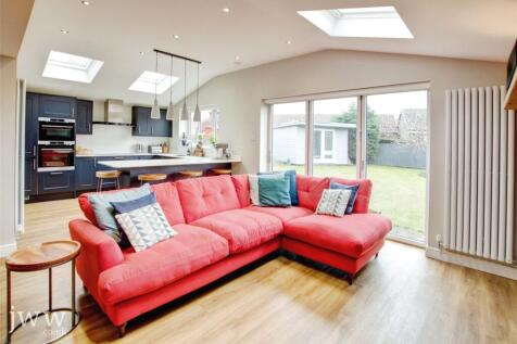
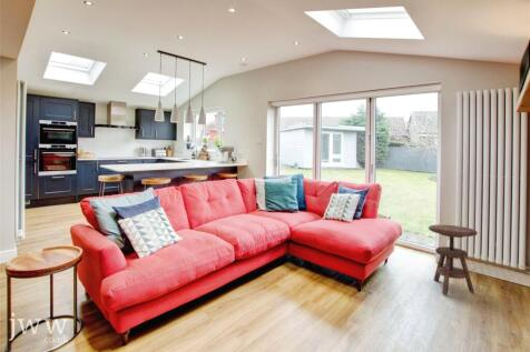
+ side table [428,223,479,296]
